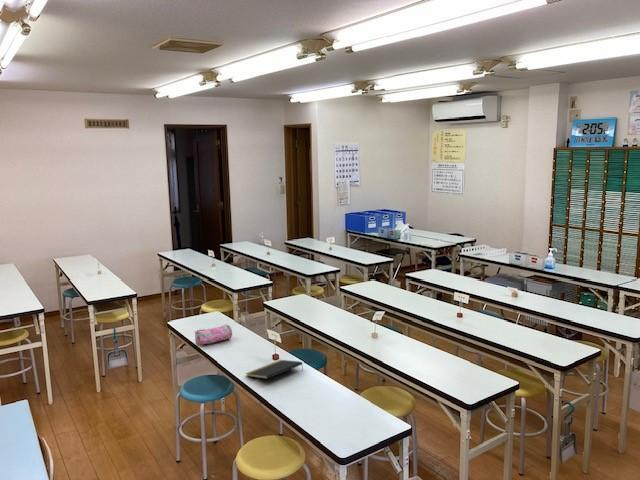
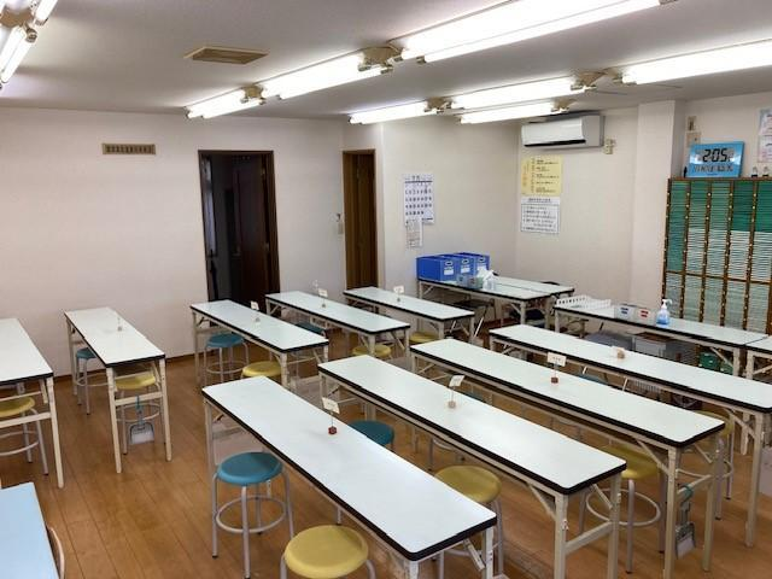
- pencil case [193,323,233,346]
- notepad [245,359,304,380]
